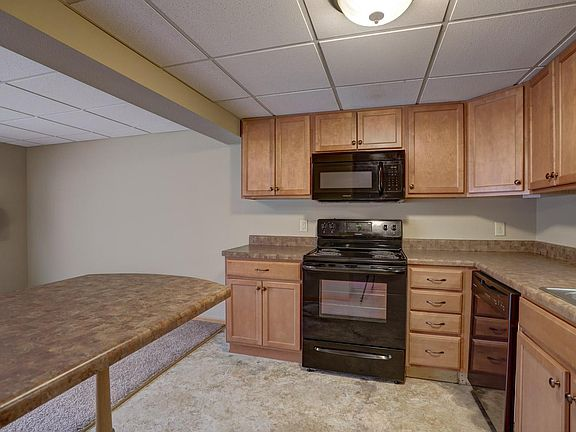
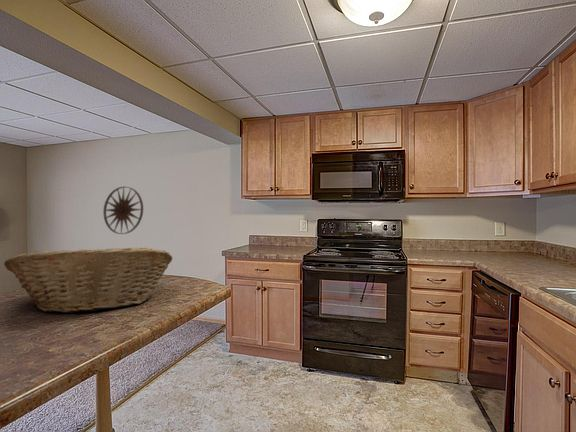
+ wall art [102,186,144,235]
+ fruit basket [3,246,173,314]
